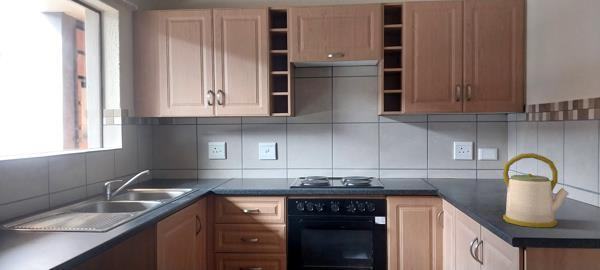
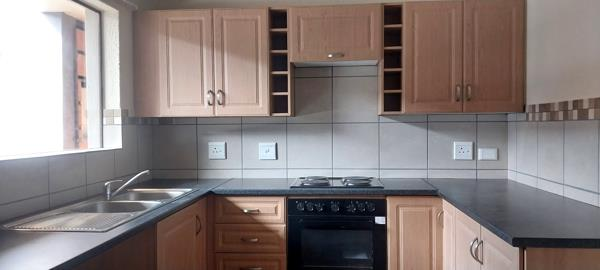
- kettle [502,152,570,228]
